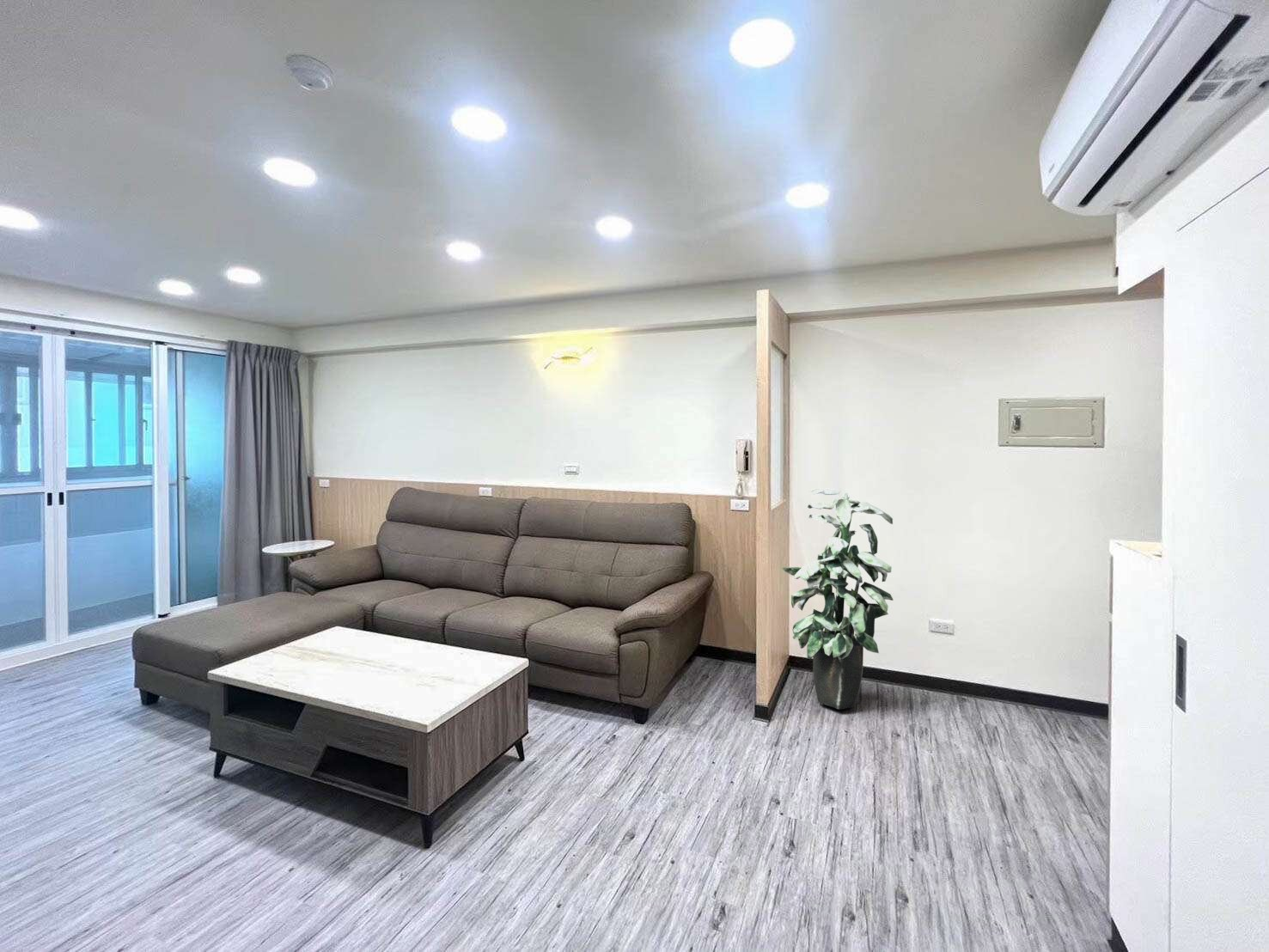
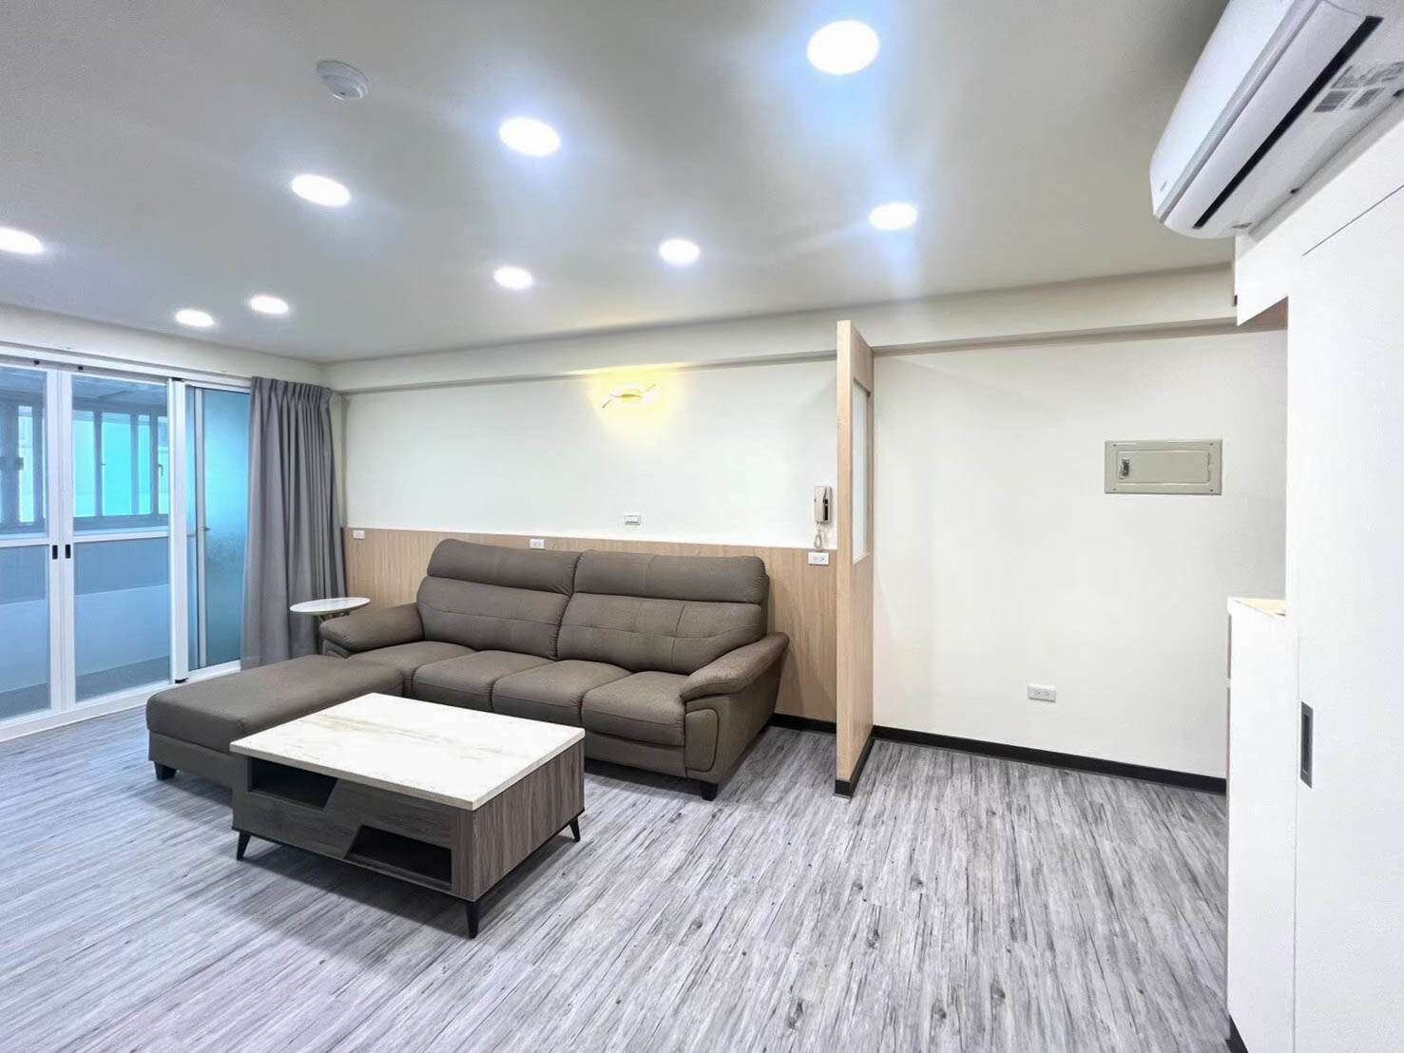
- indoor plant [779,488,894,710]
